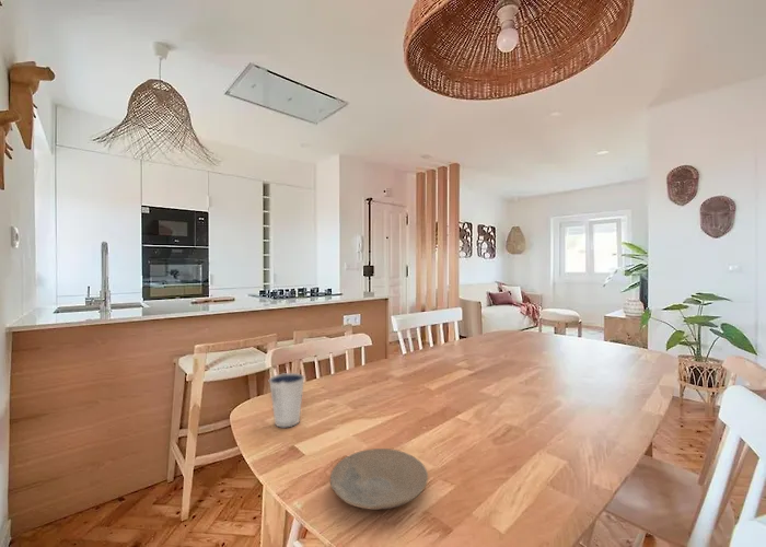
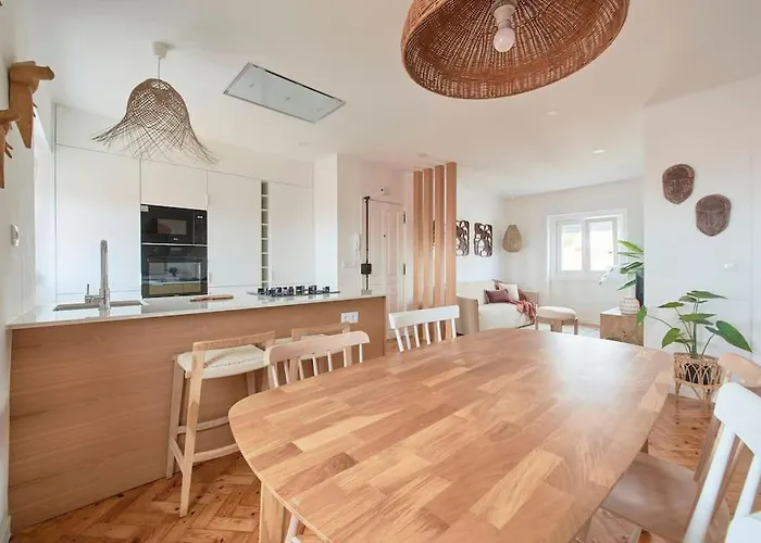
- dixie cup [268,372,306,428]
- plate [329,447,429,511]
